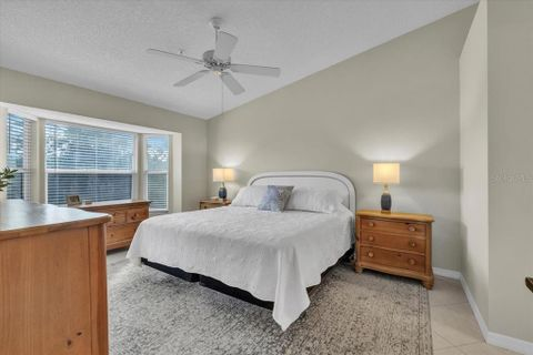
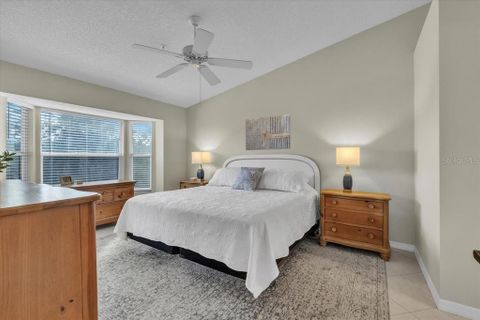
+ wall art [245,113,291,151]
